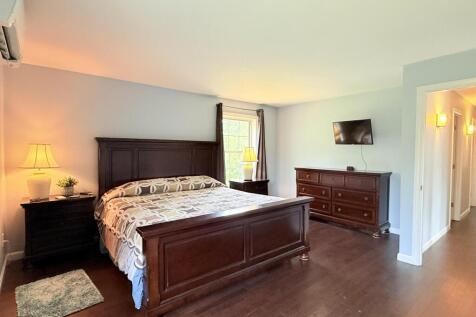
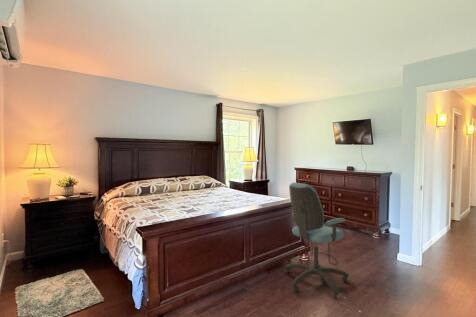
+ office chair [284,181,350,300]
